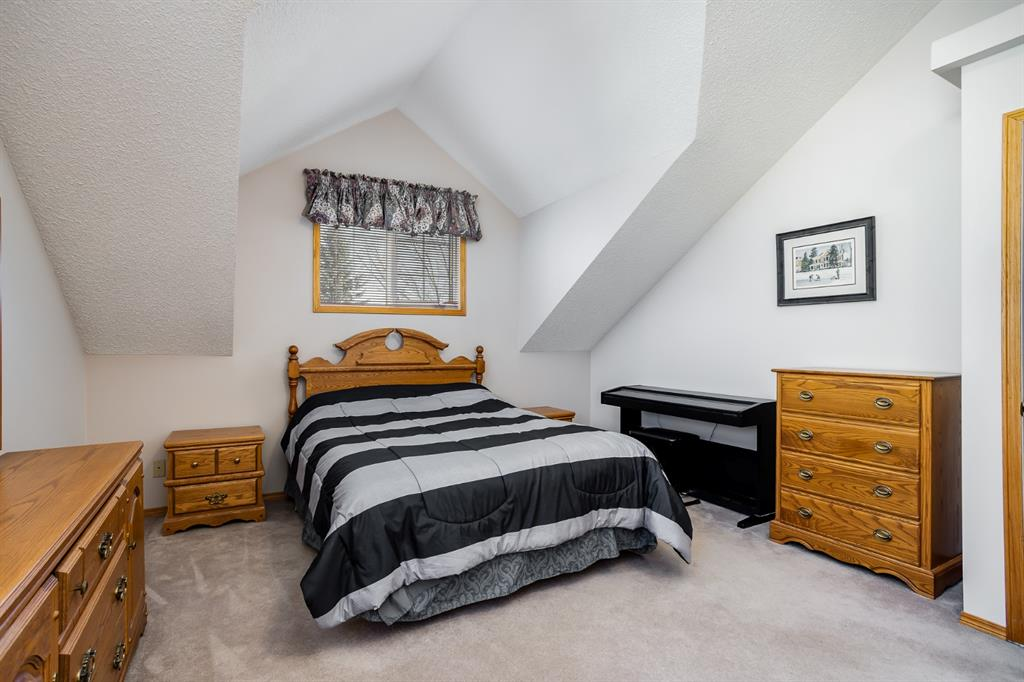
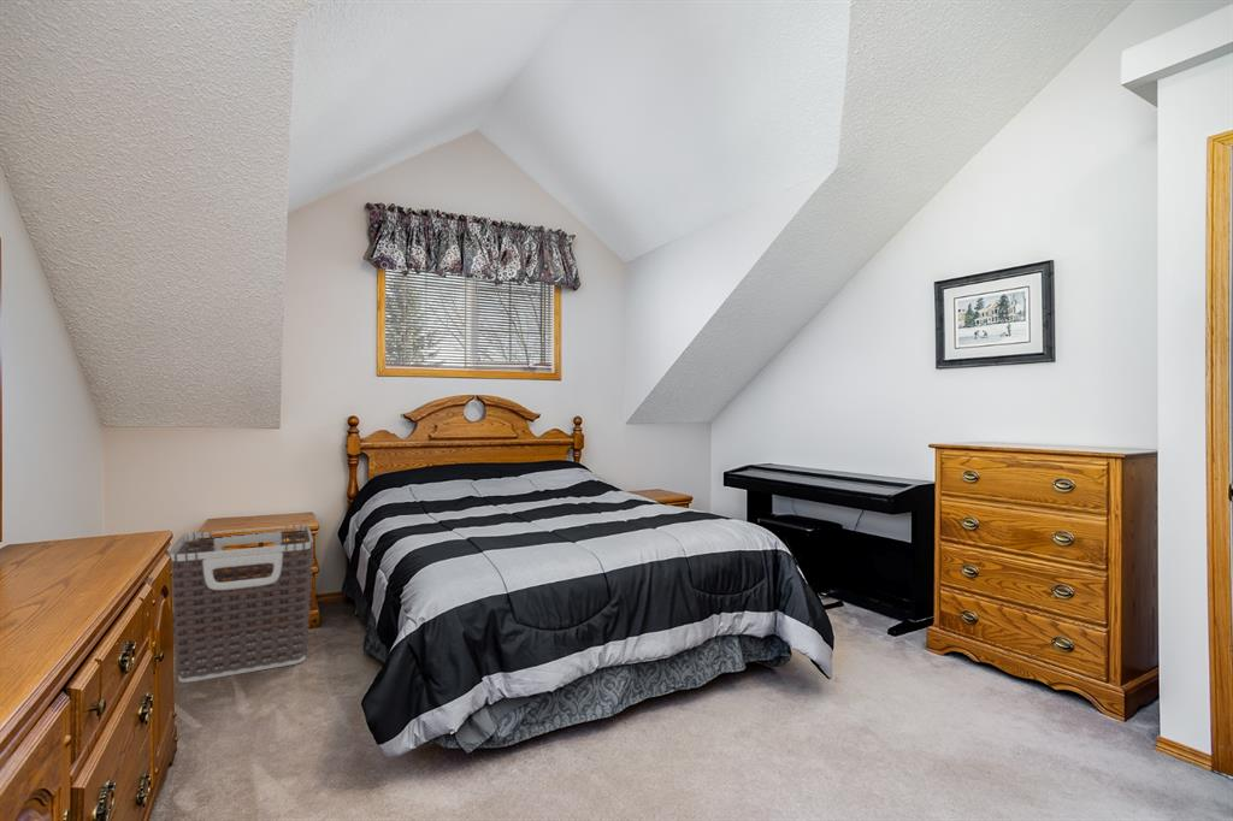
+ clothes hamper [169,524,315,684]
